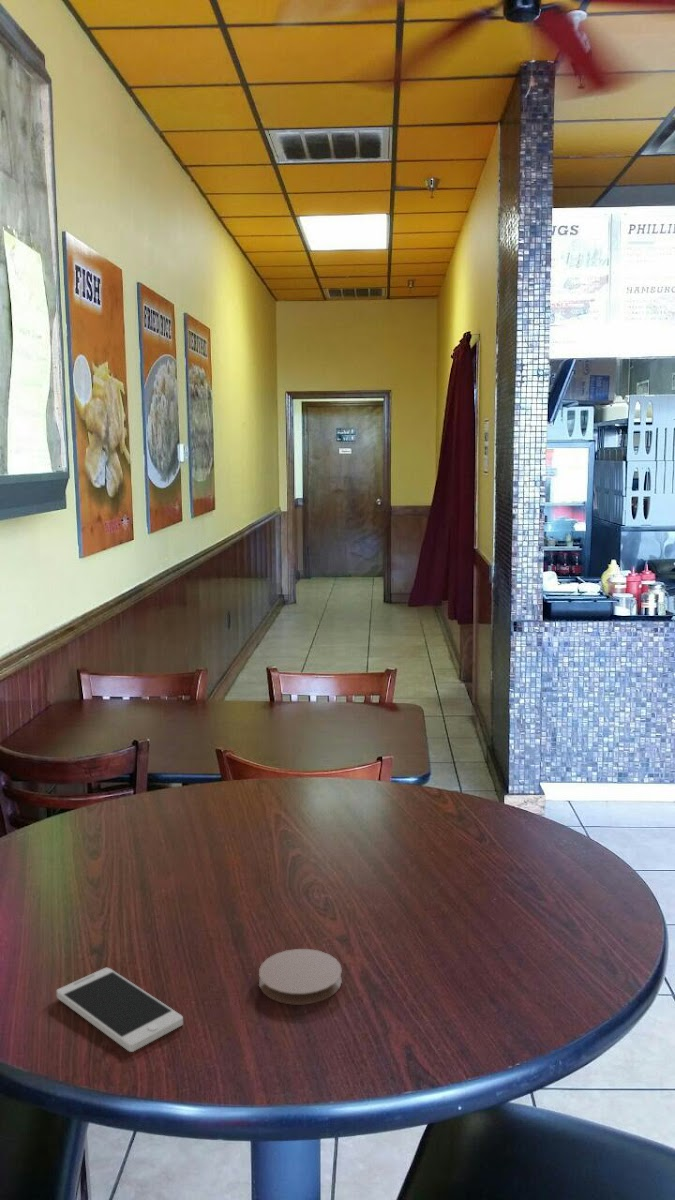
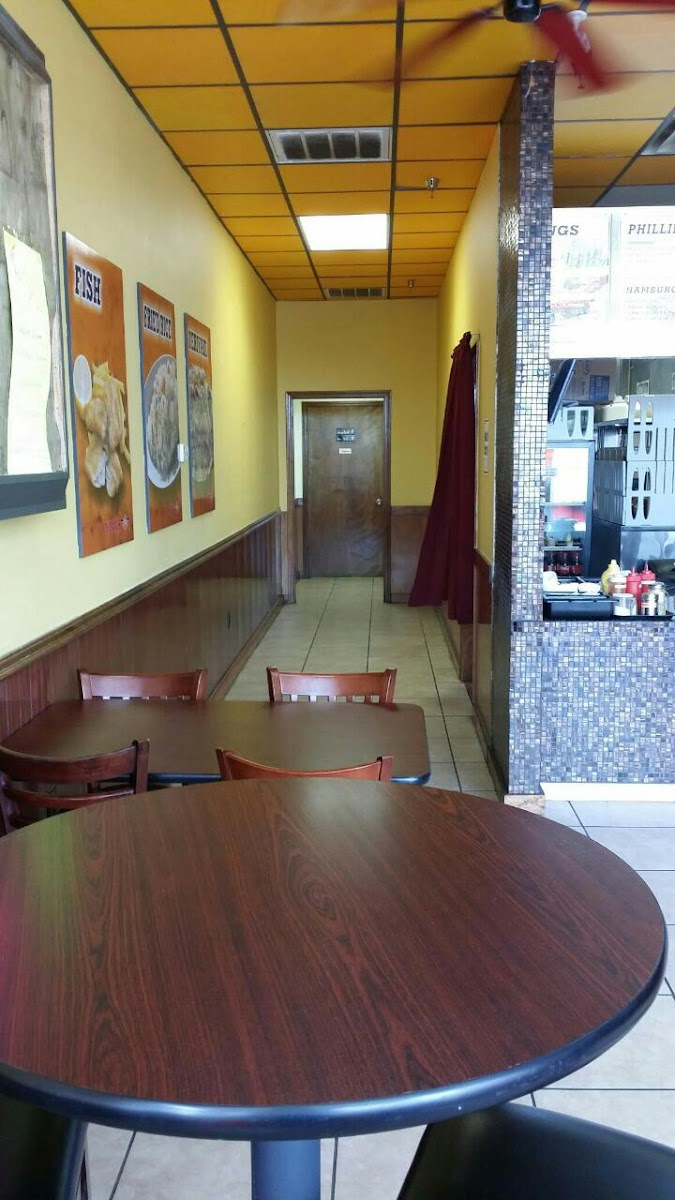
- coaster [258,948,343,1005]
- smartphone [56,967,184,1053]
